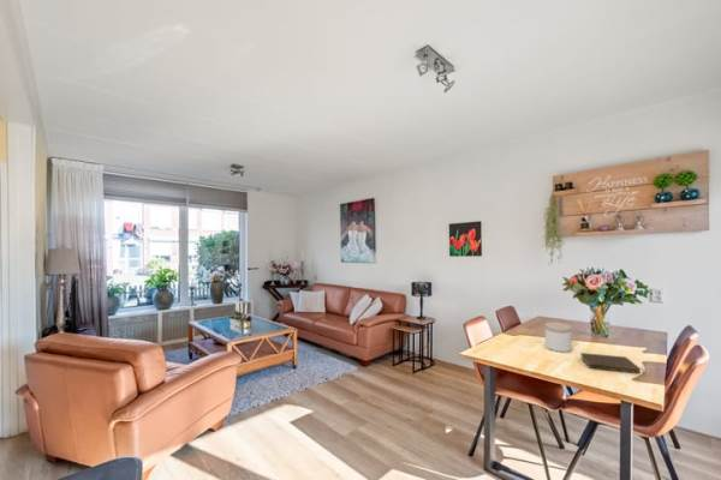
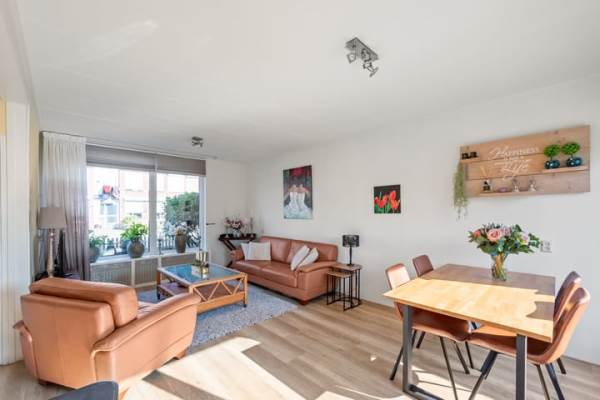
- hardcover book [579,352,645,374]
- jar [544,322,573,353]
